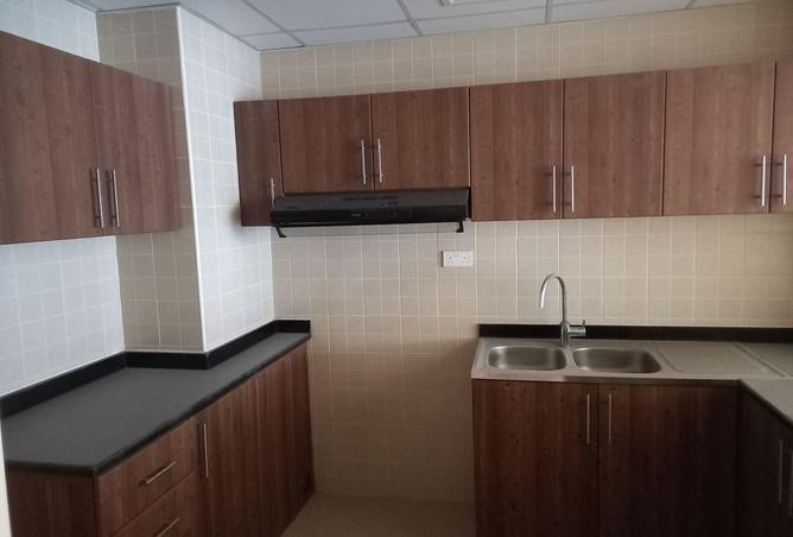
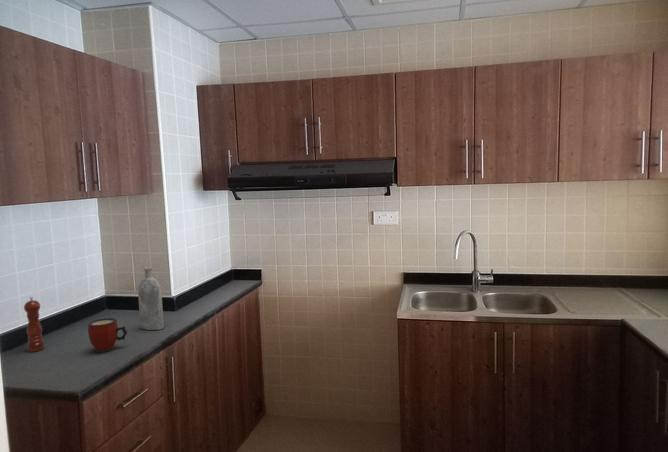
+ bottle [137,266,165,331]
+ mug [87,317,128,353]
+ pepper mill [23,296,46,353]
